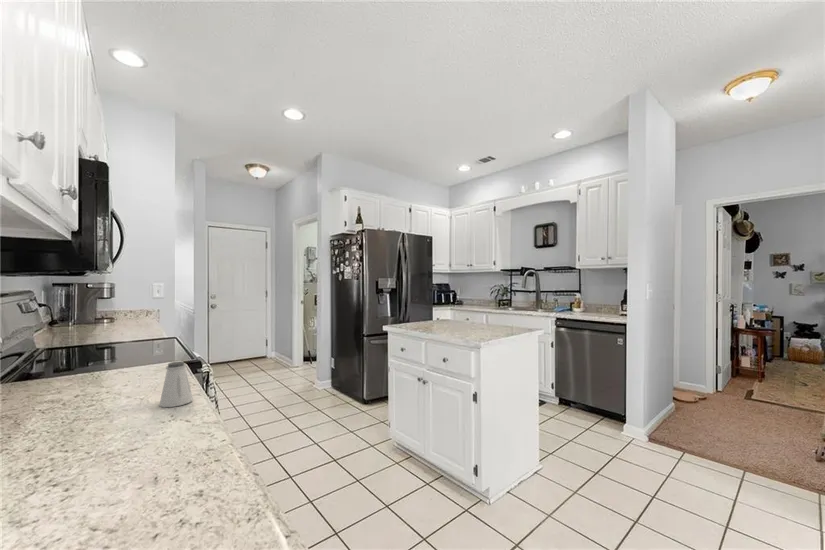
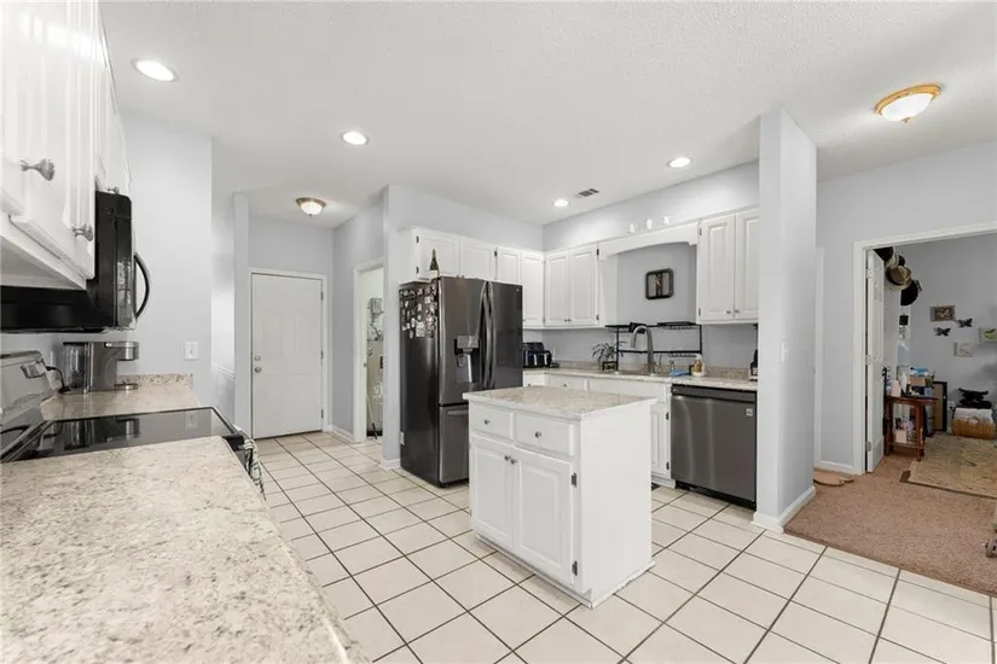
- saltshaker [158,360,194,408]
